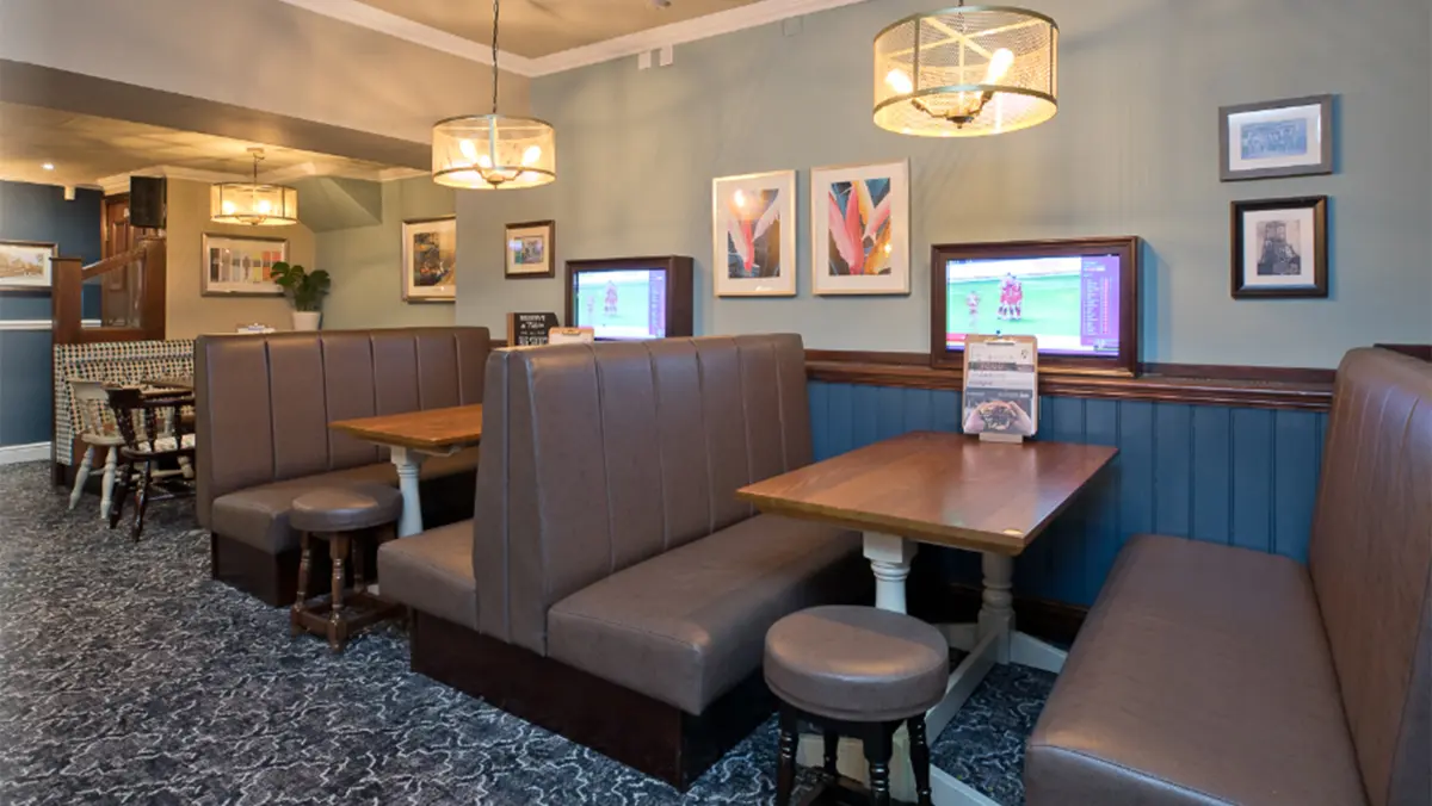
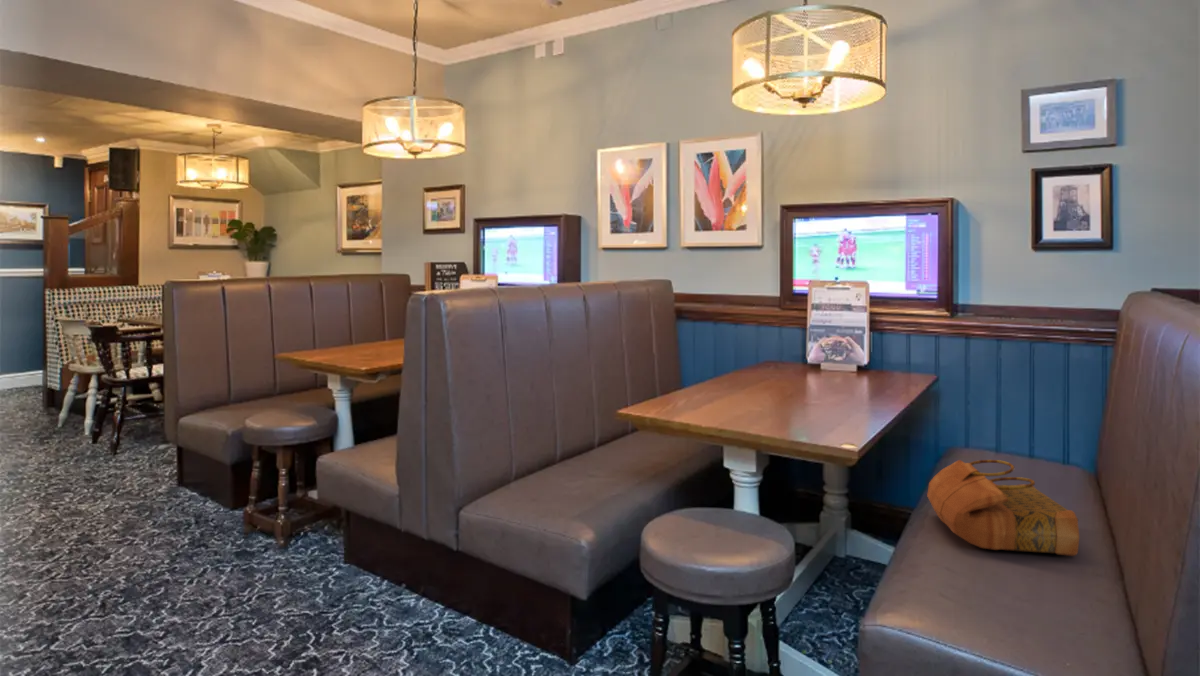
+ handbag [926,459,1080,557]
